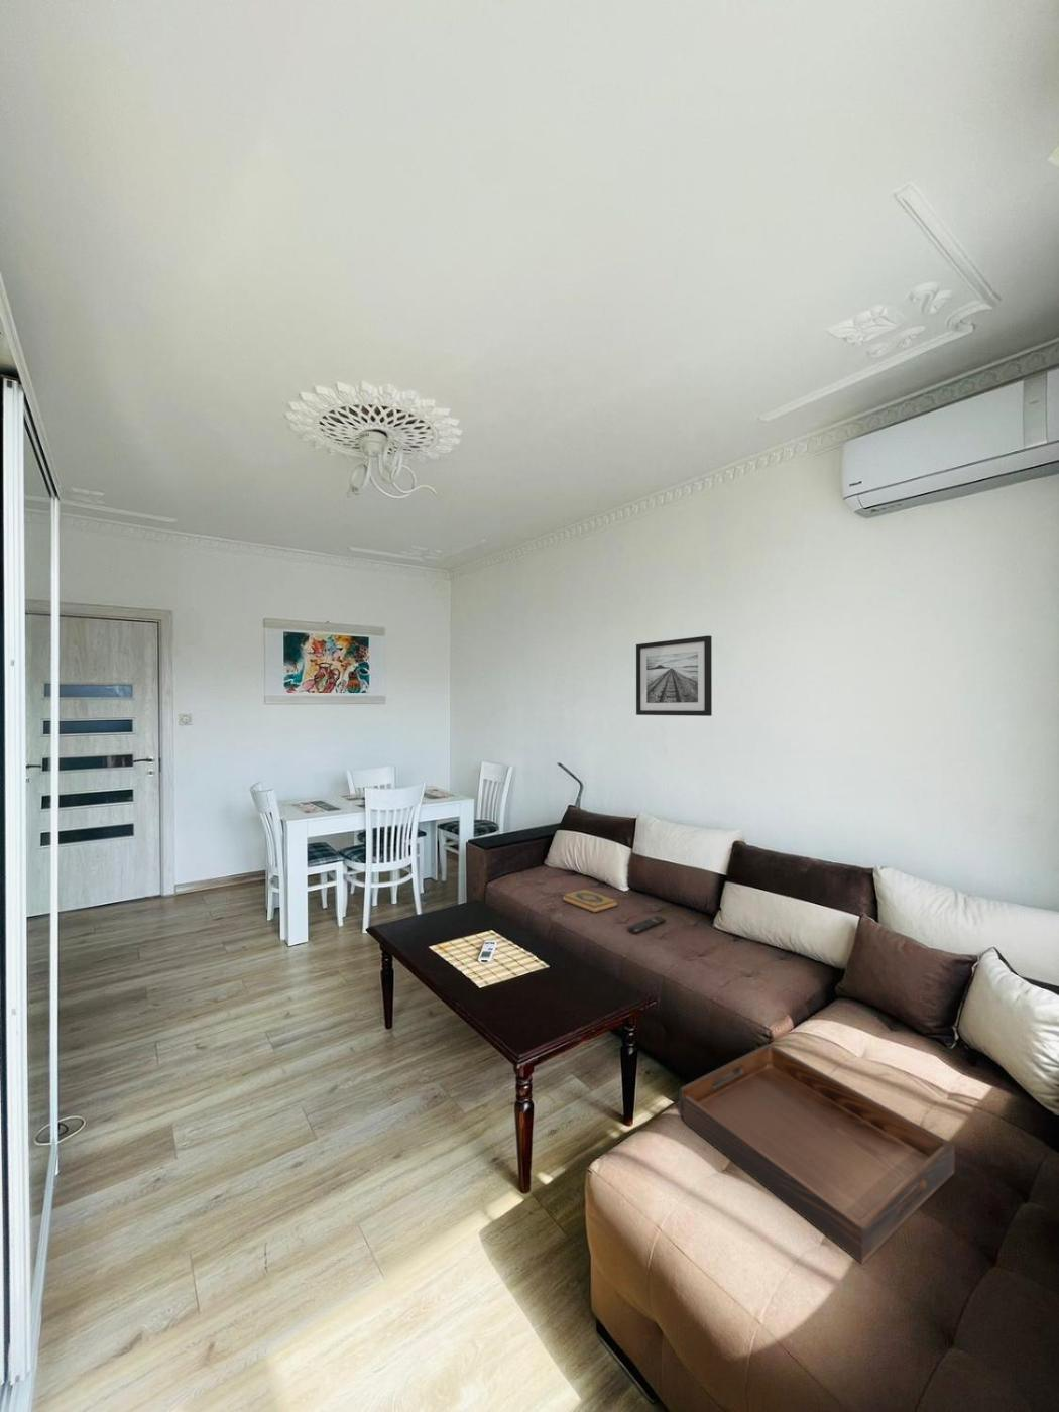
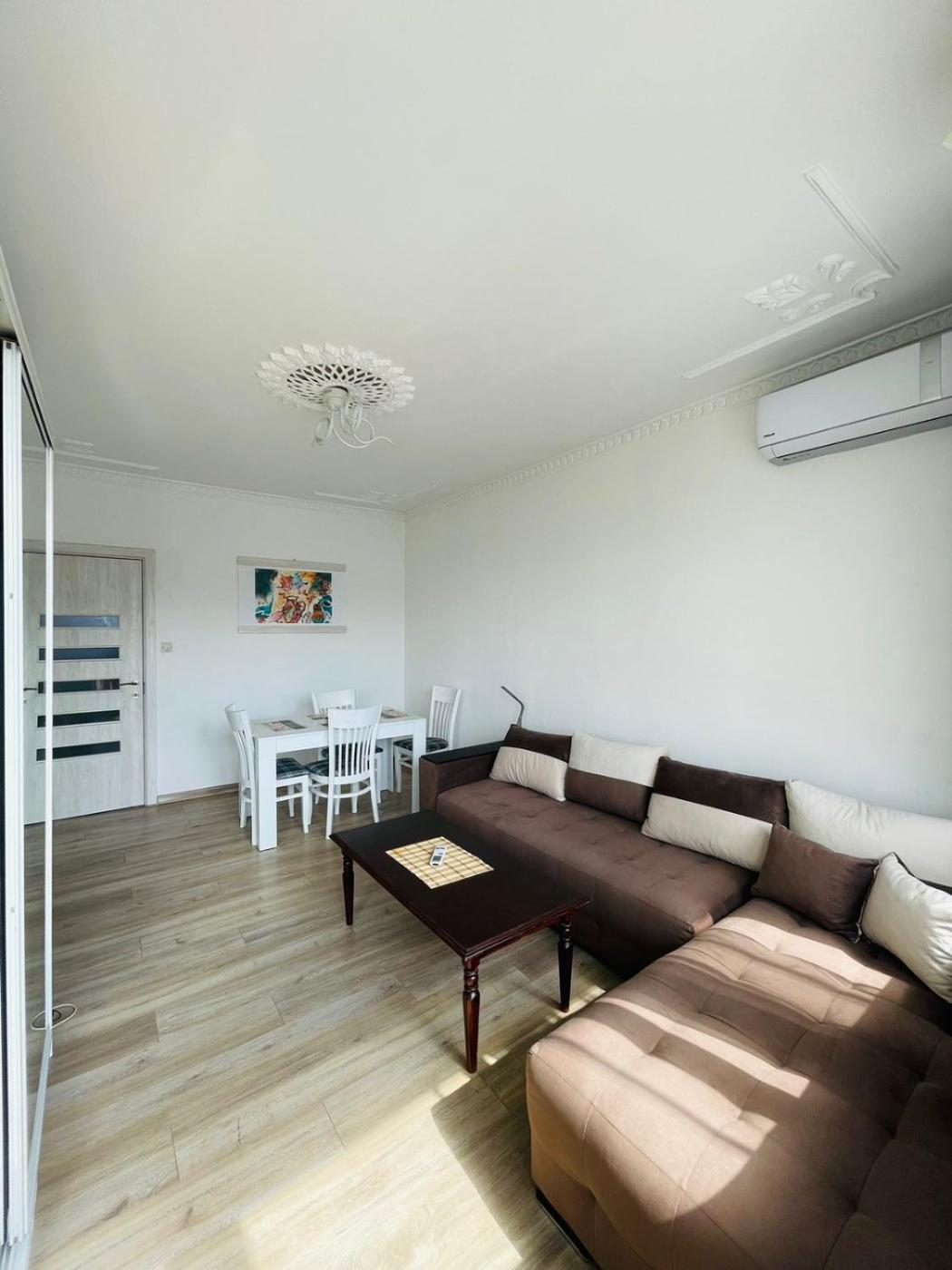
- hardback book [561,887,620,914]
- wall art [635,635,713,717]
- serving tray [677,1043,956,1265]
- remote control [627,915,666,935]
